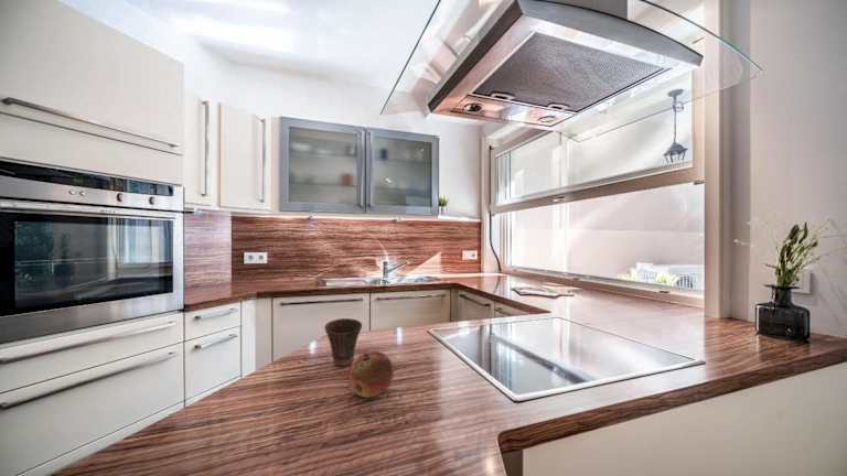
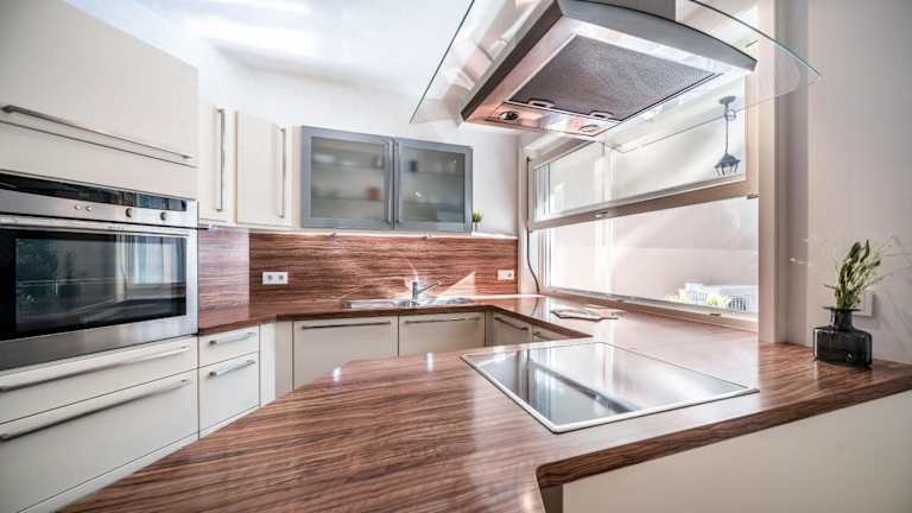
- fruit [347,350,395,399]
- cup [323,317,363,367]
